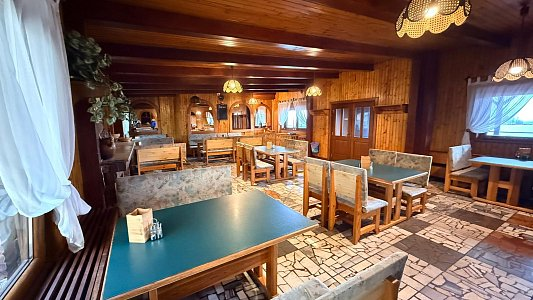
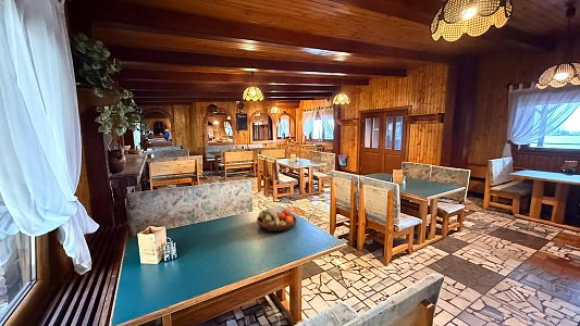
+ fruit bowl [256,208,298,233]
